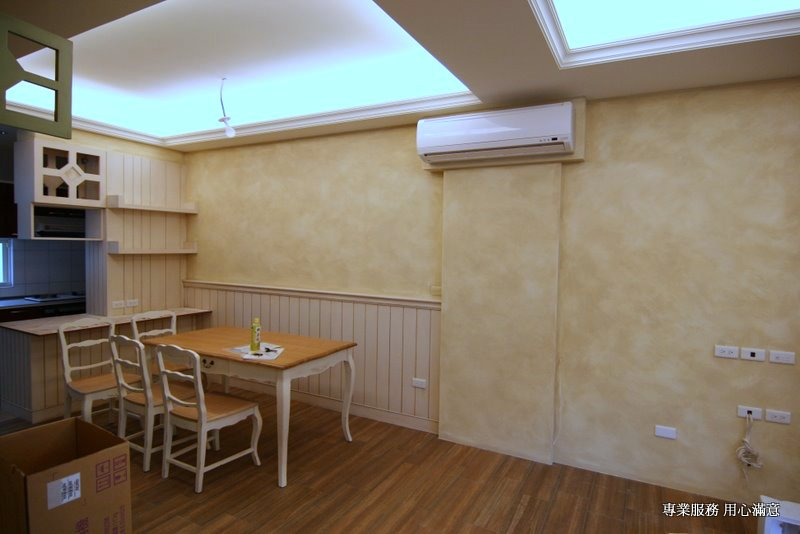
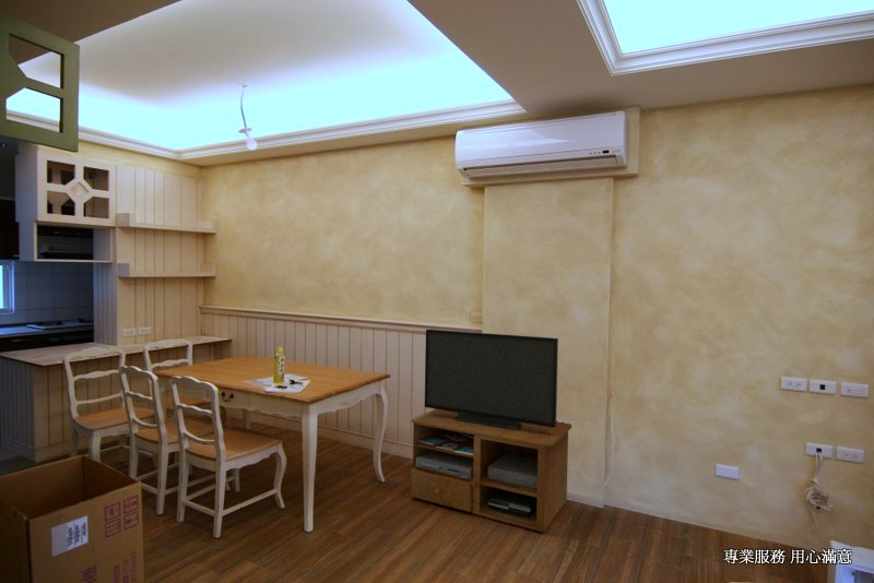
+ tv stand [410,329,572,534]
